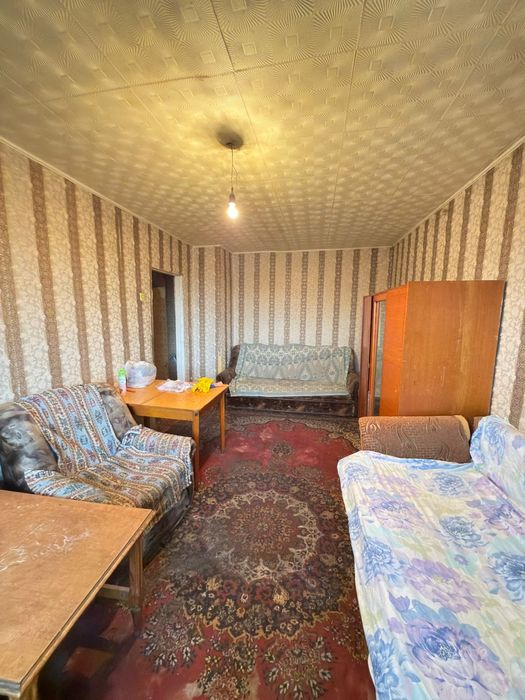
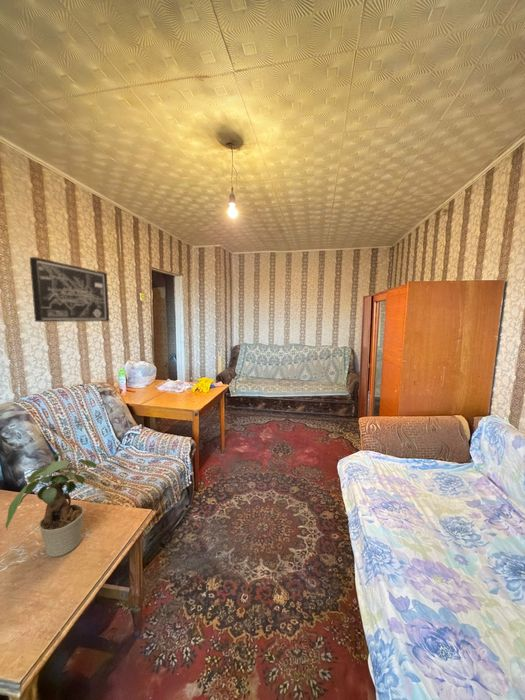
+ wall art [29,256,110,323]
+ potted plant [4,448,98,558]
